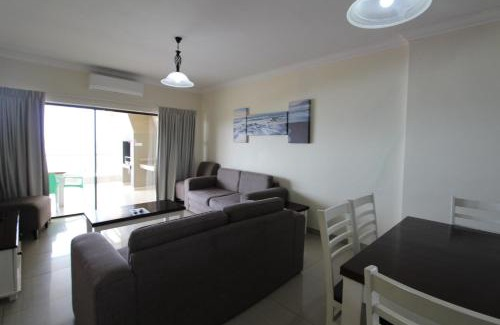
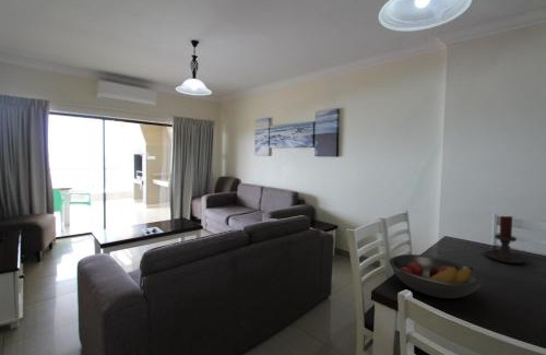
+ candle holder [484,215,527,264]
+ fruit bowl [388,253,486,299]
